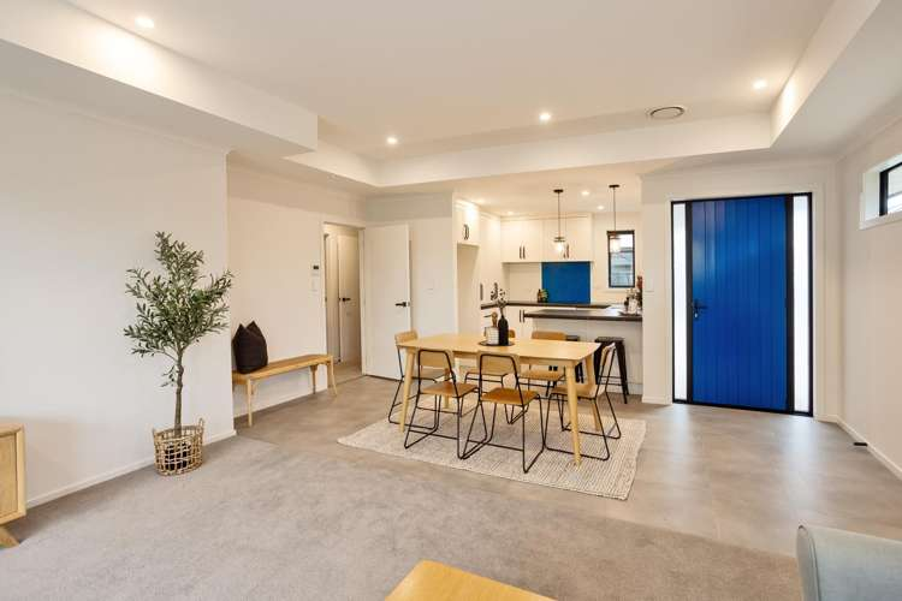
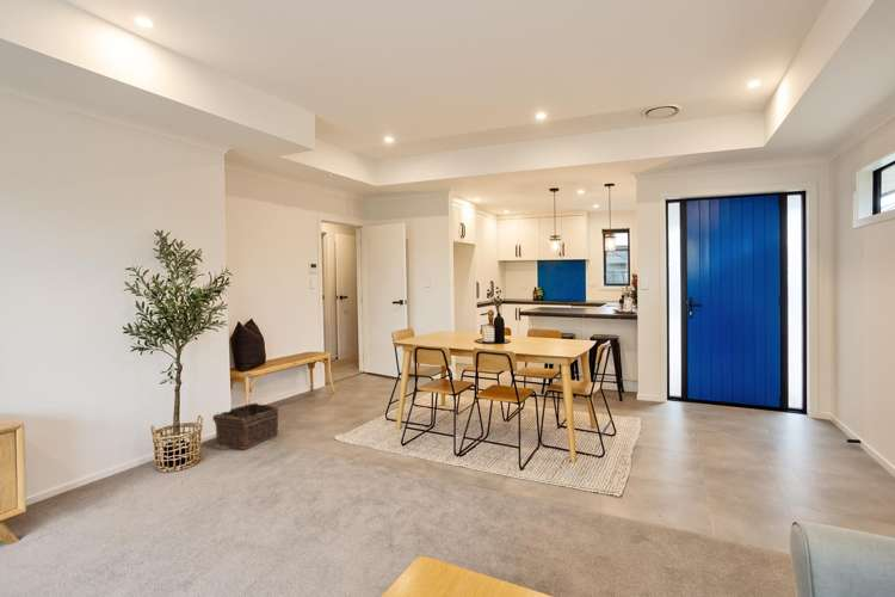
+ basket [208,401,279,450]
